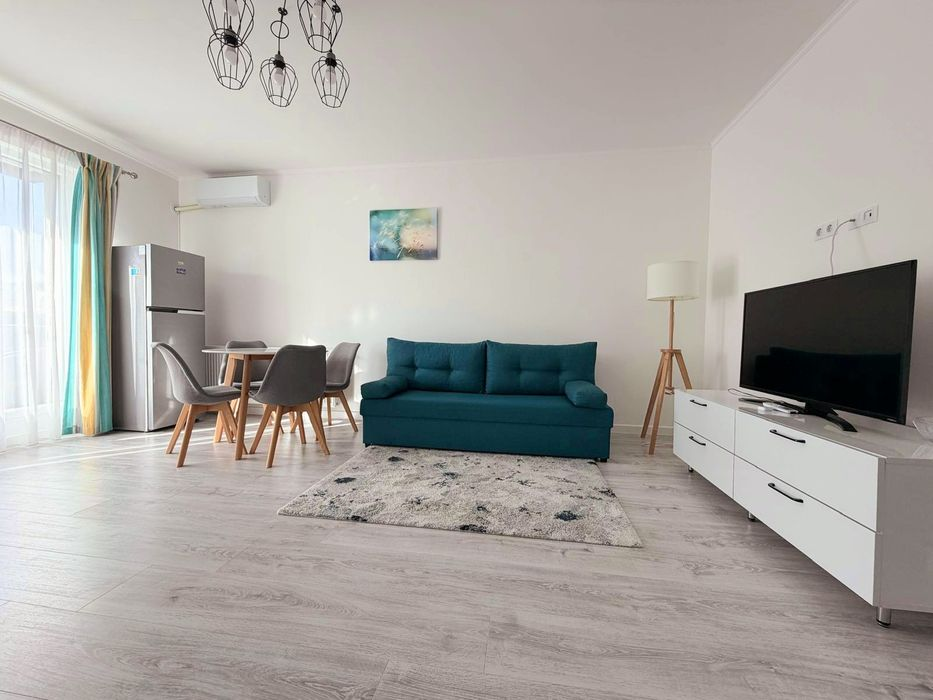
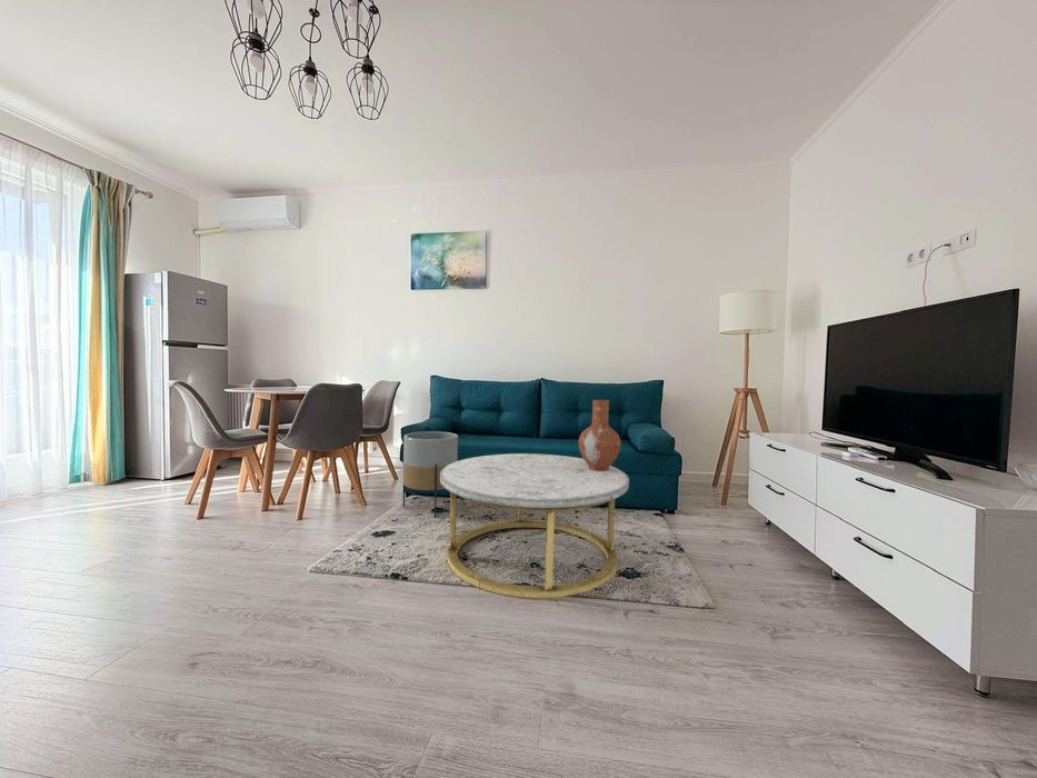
+ coffee table [440,452,630,599]
+ vase [578,399,622,471]
+ planter [402,430,459,519]
